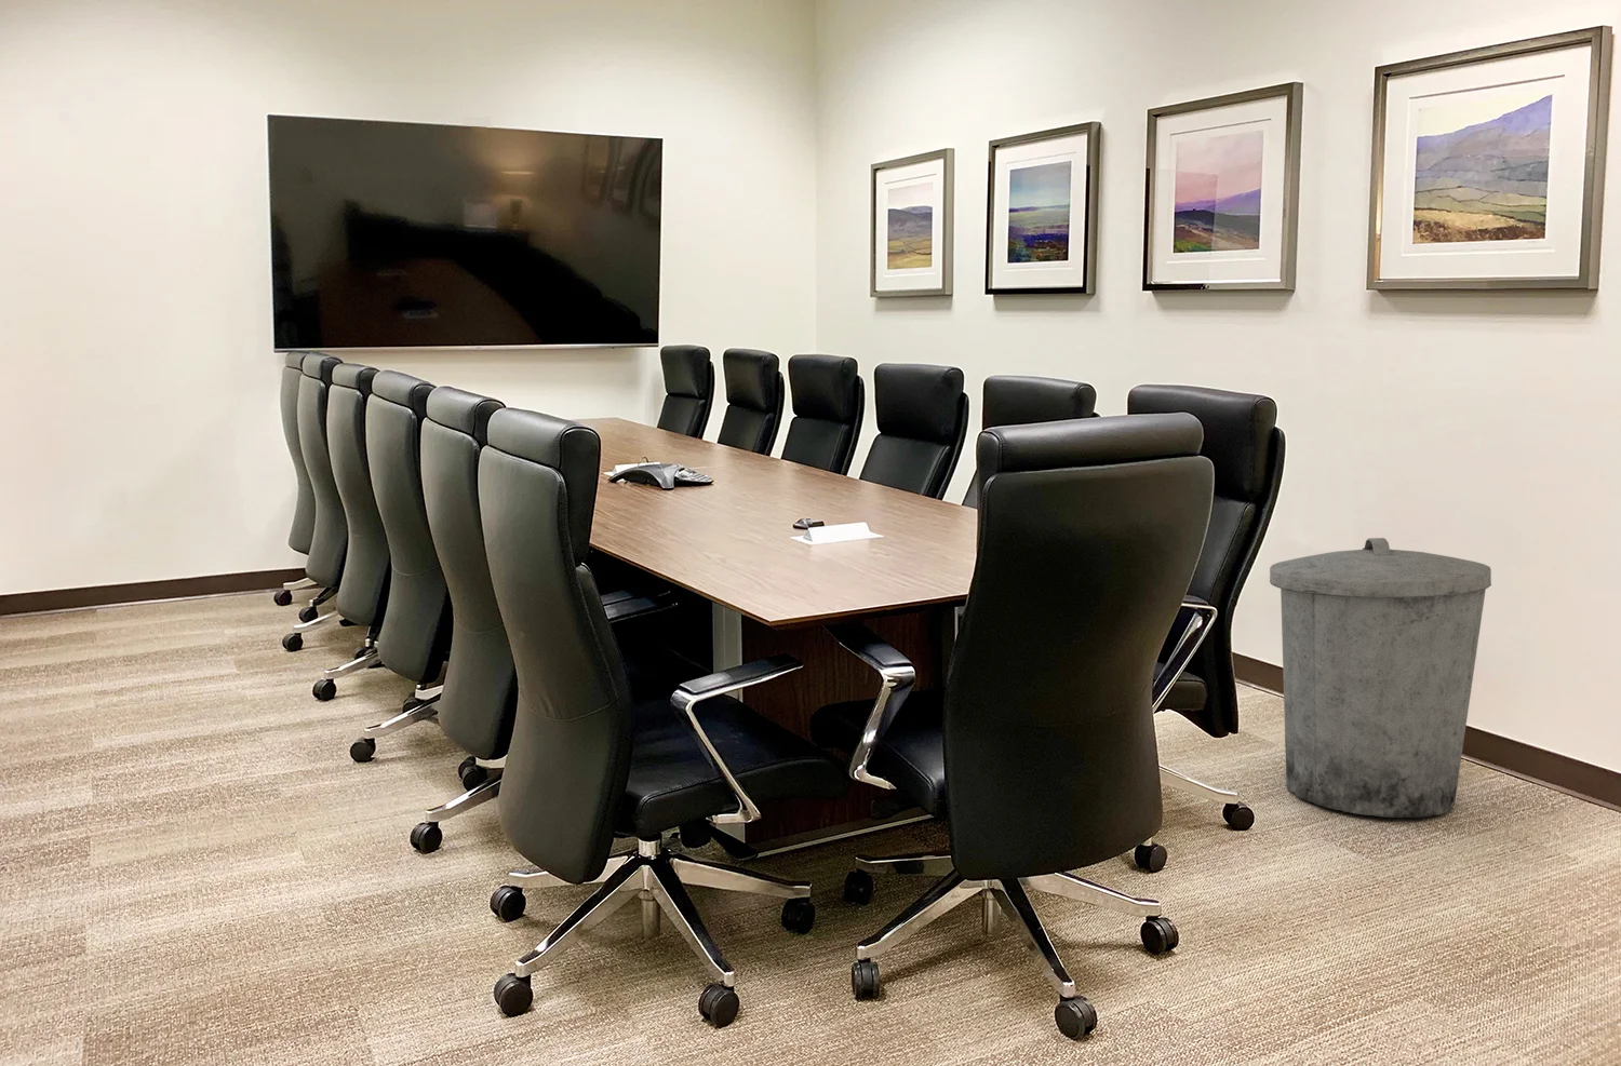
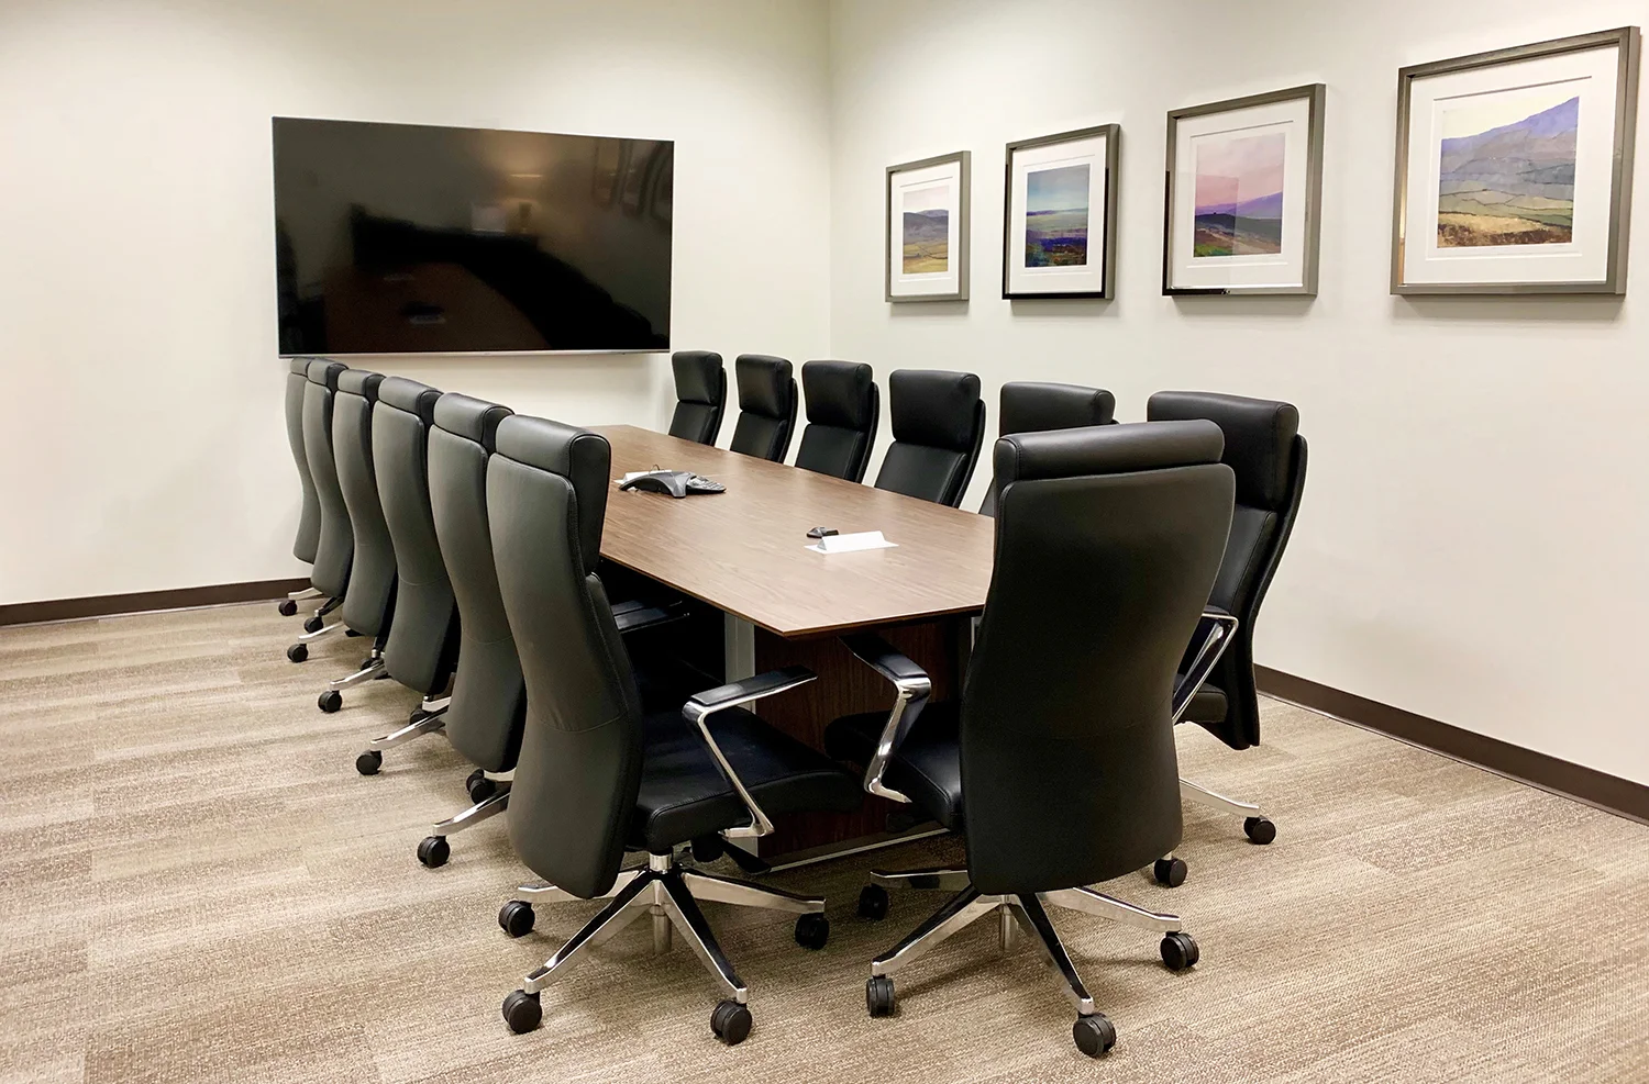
- trash can [1269,537,1492,819]
